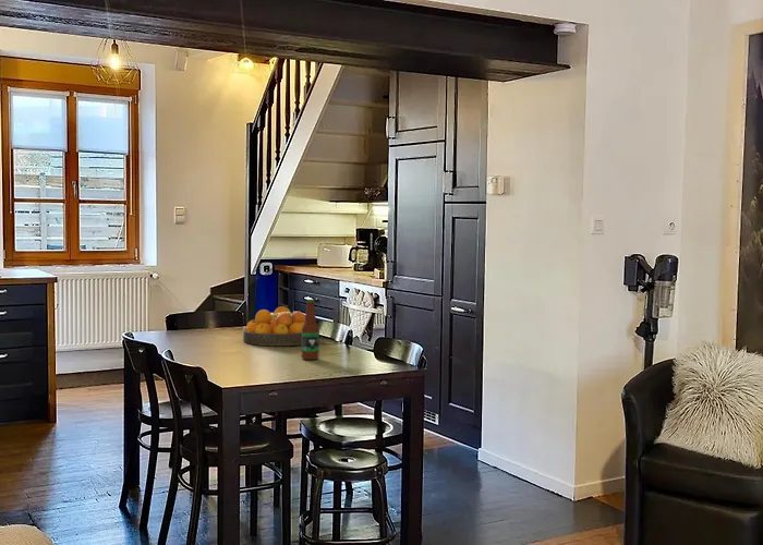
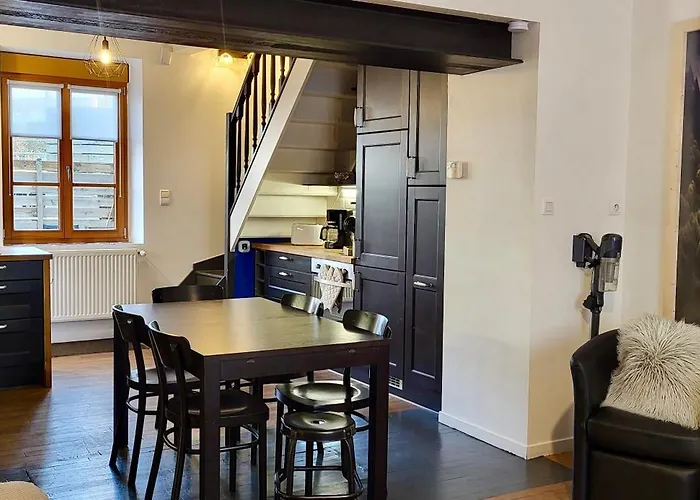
- bottle [301,299,320,361]
- fruit bowl [242,305,305,347]
